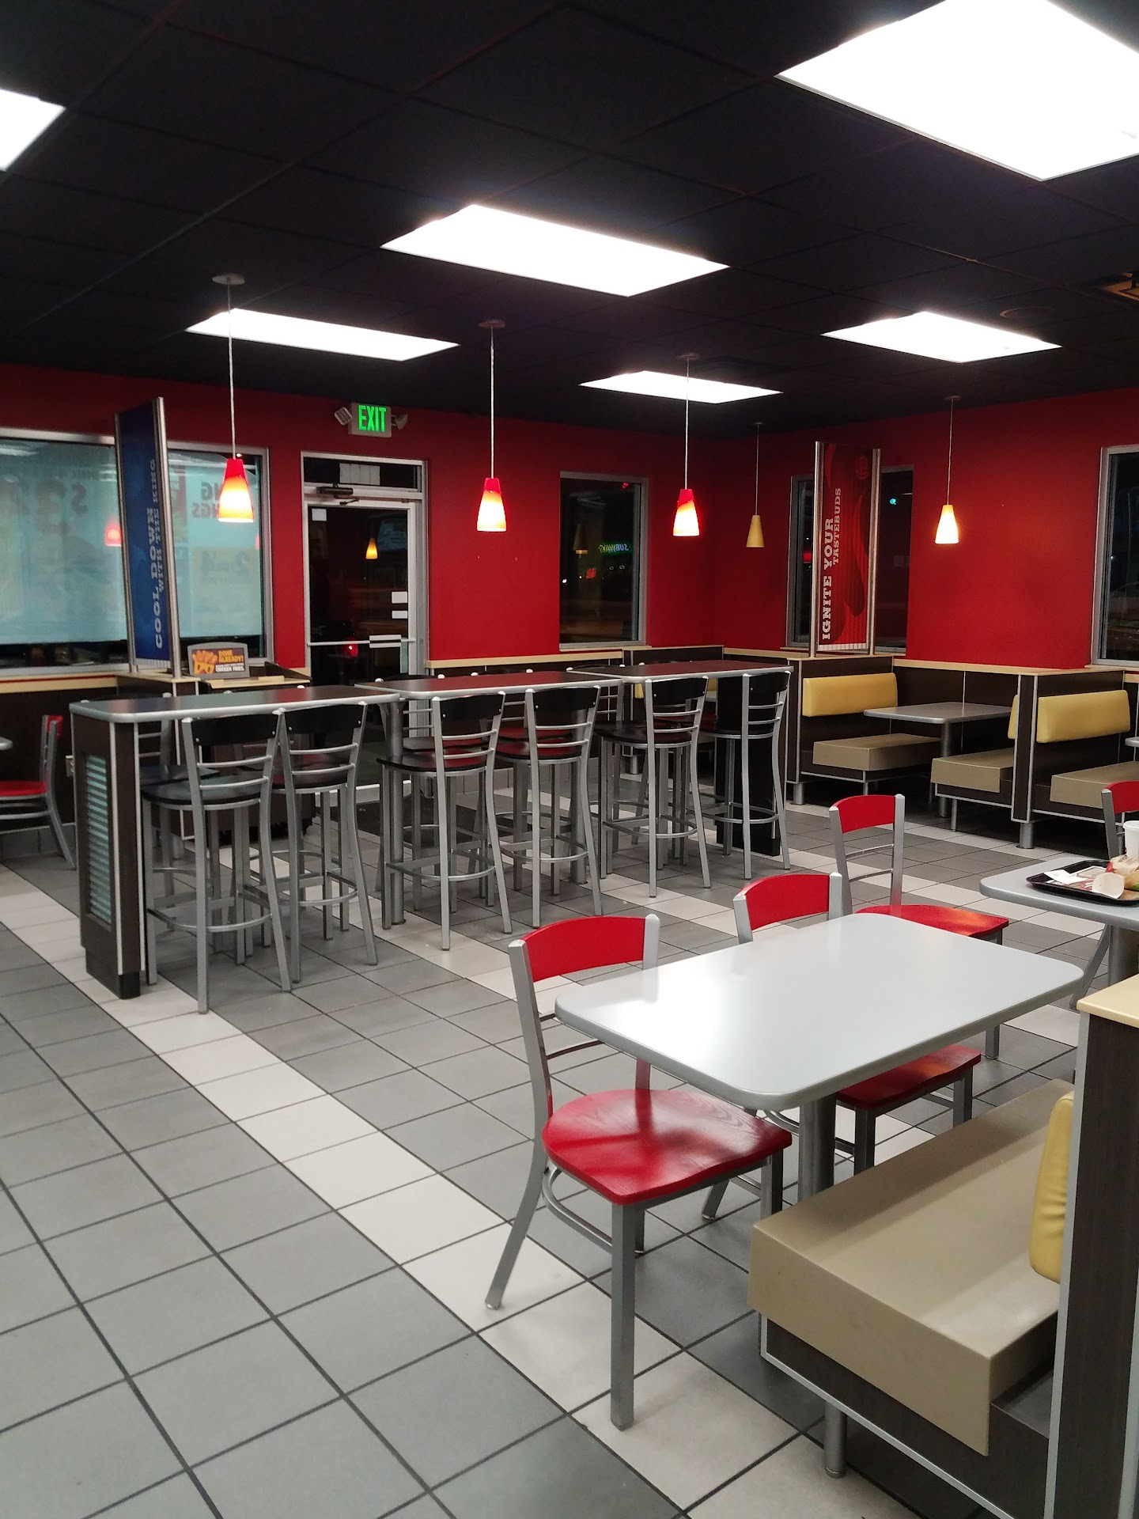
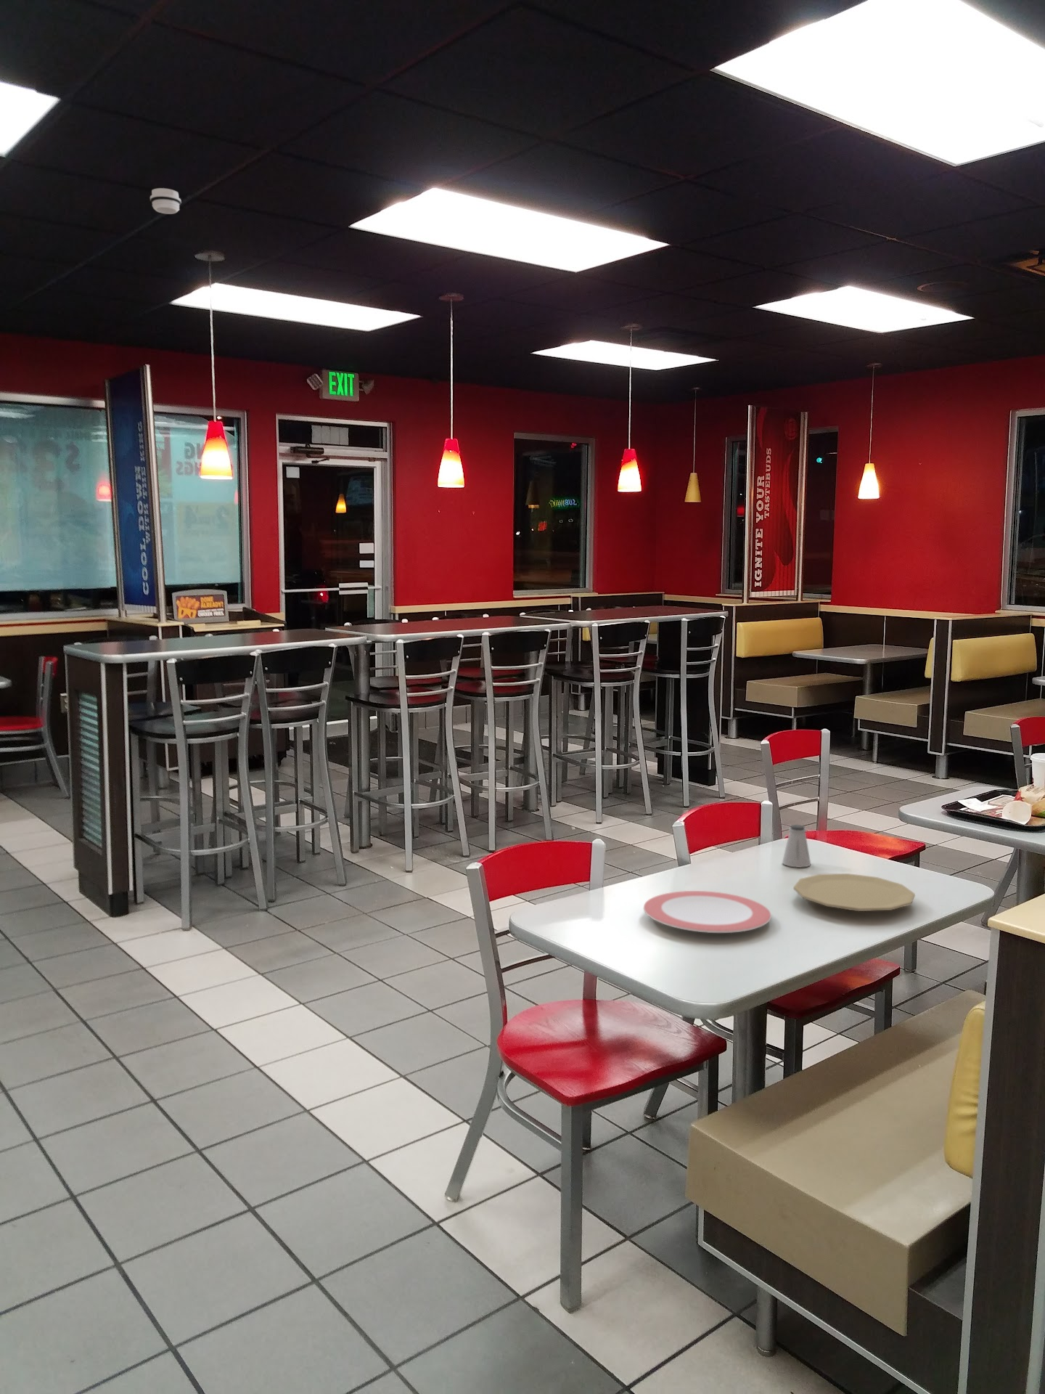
+ plate [793,873,915,912]
+ saltshaker [782,824,811,868]
+ smoke detector [149,188,182,215]
+ plate [643,890,772,934]
